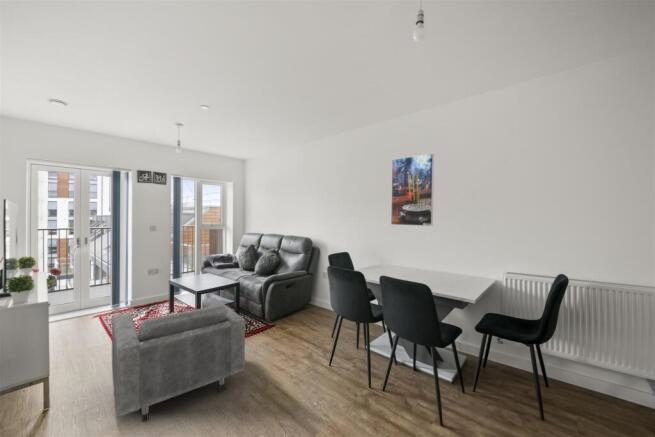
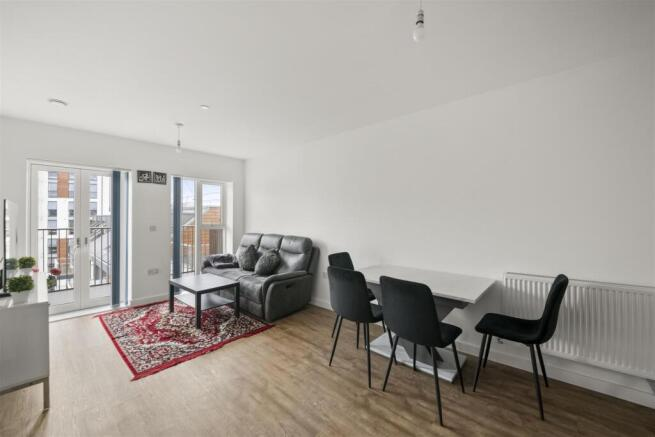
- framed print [390,153,435,227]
- armchair [111,297,246,423]
